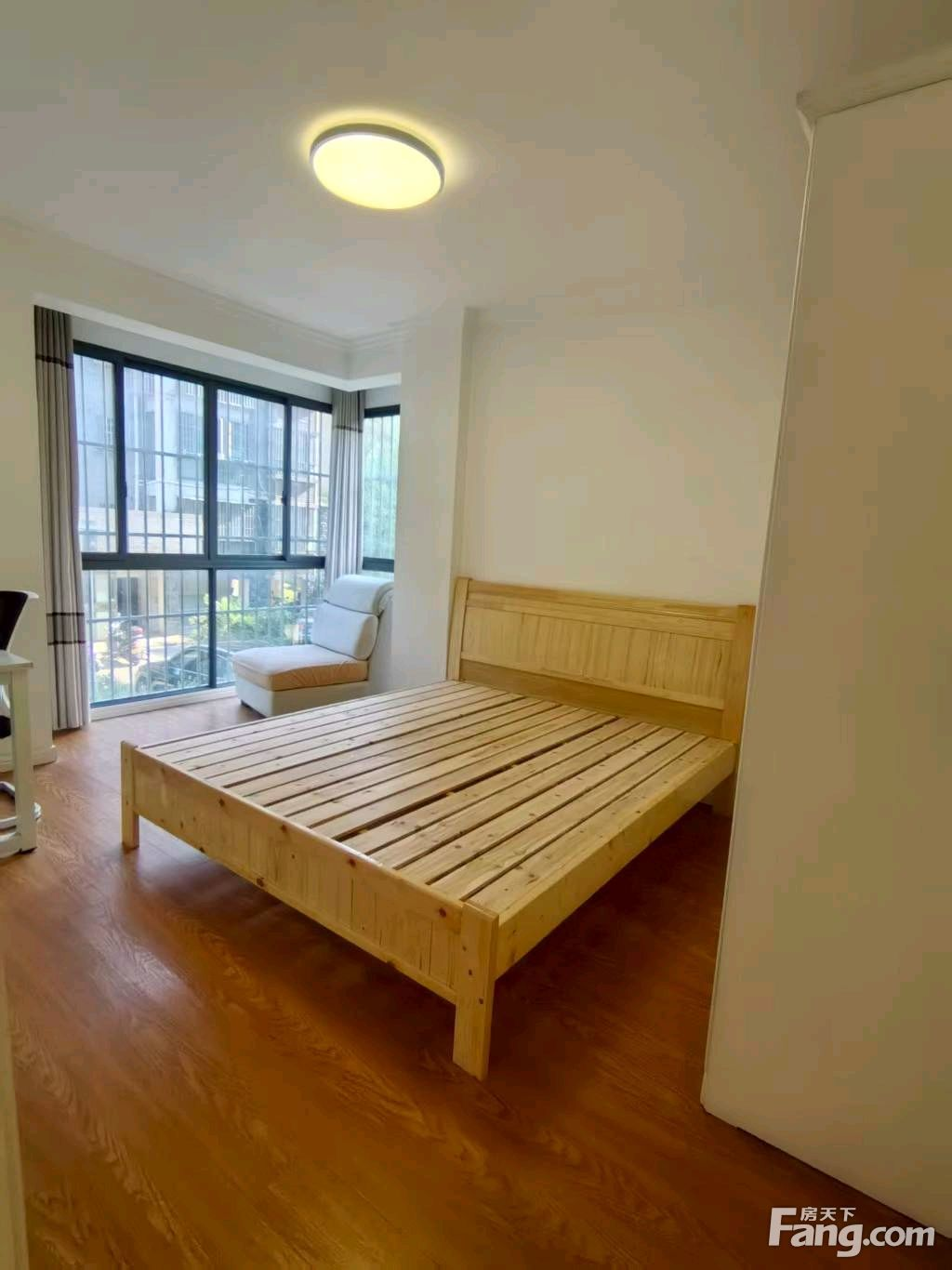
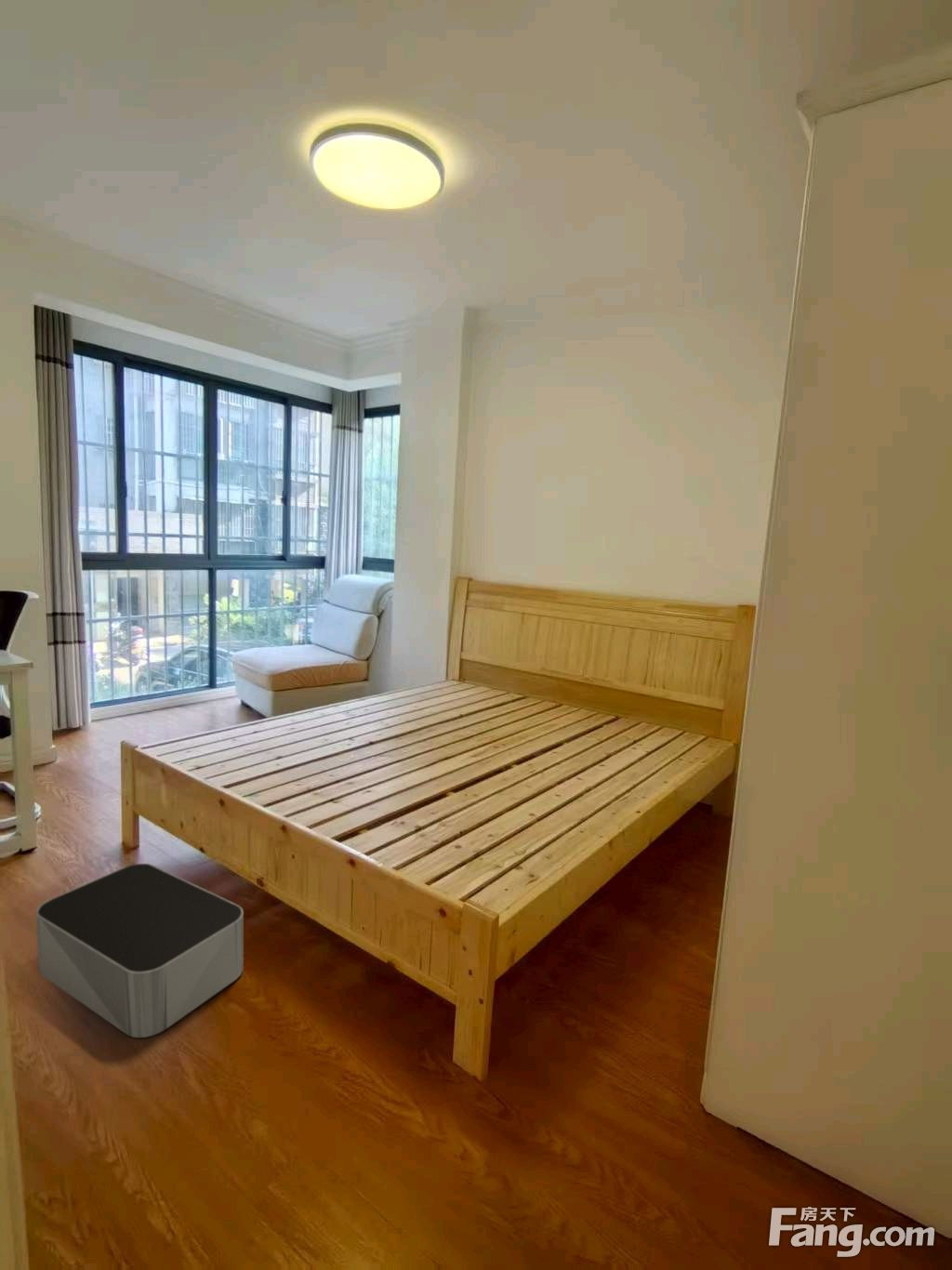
+ storage bin [35,863,245,1038]
